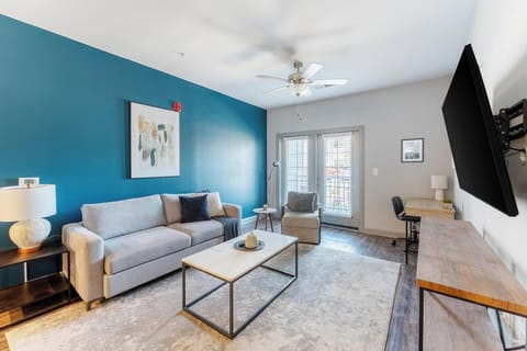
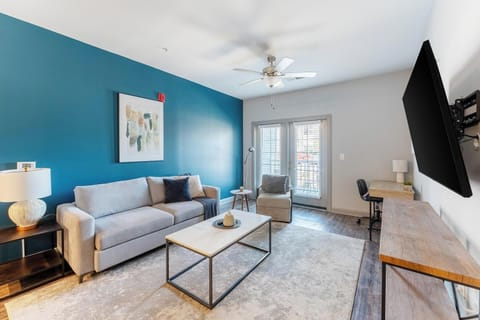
- wall art [400,137,425,163]
